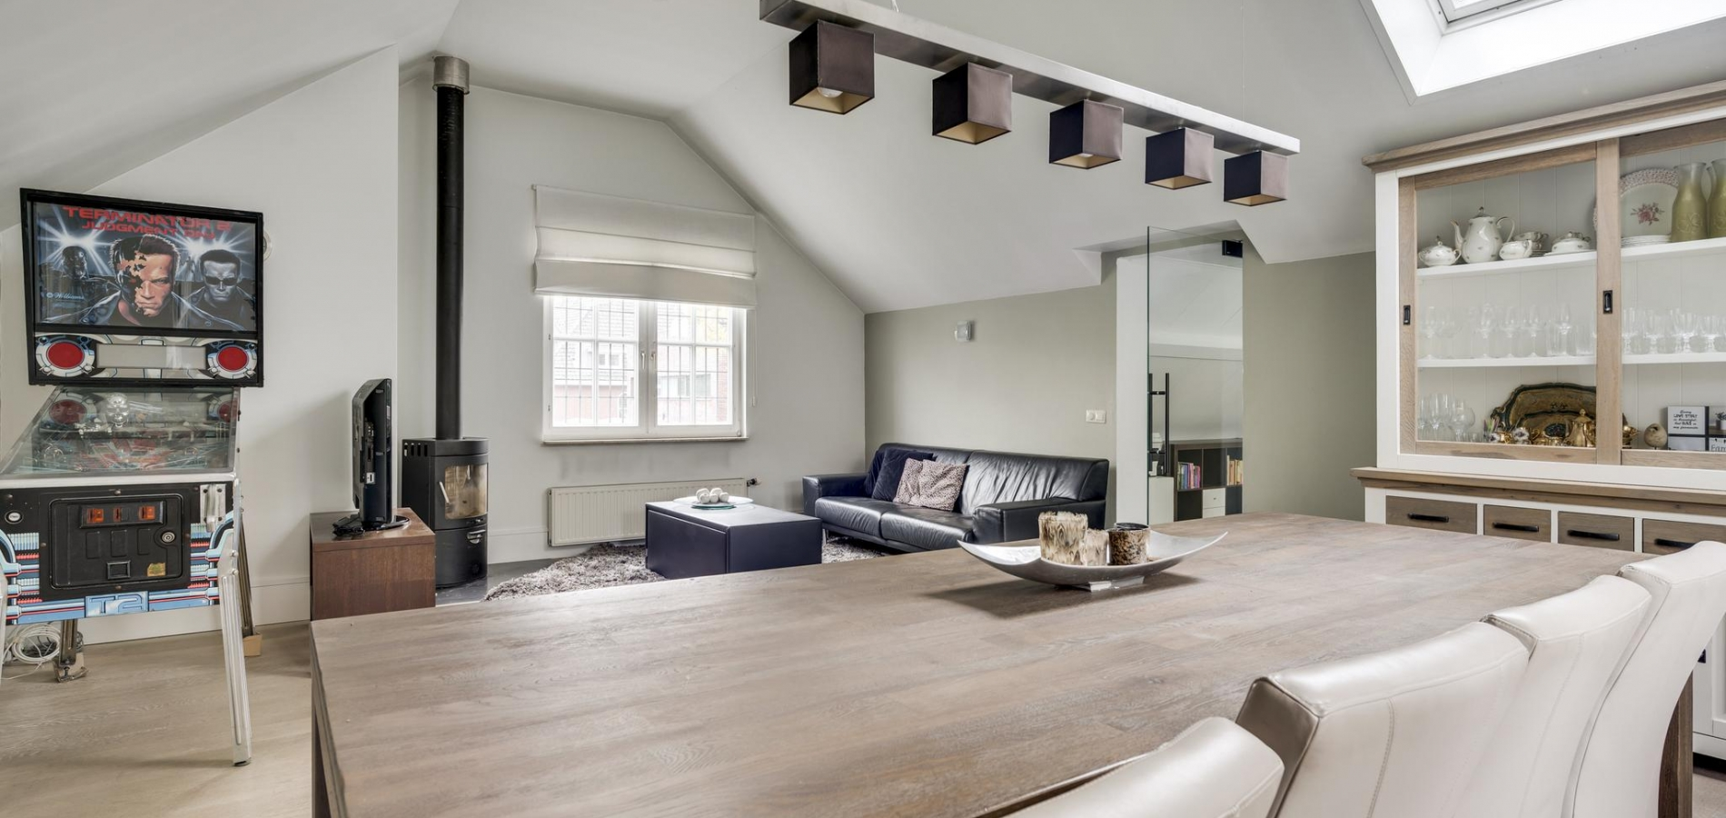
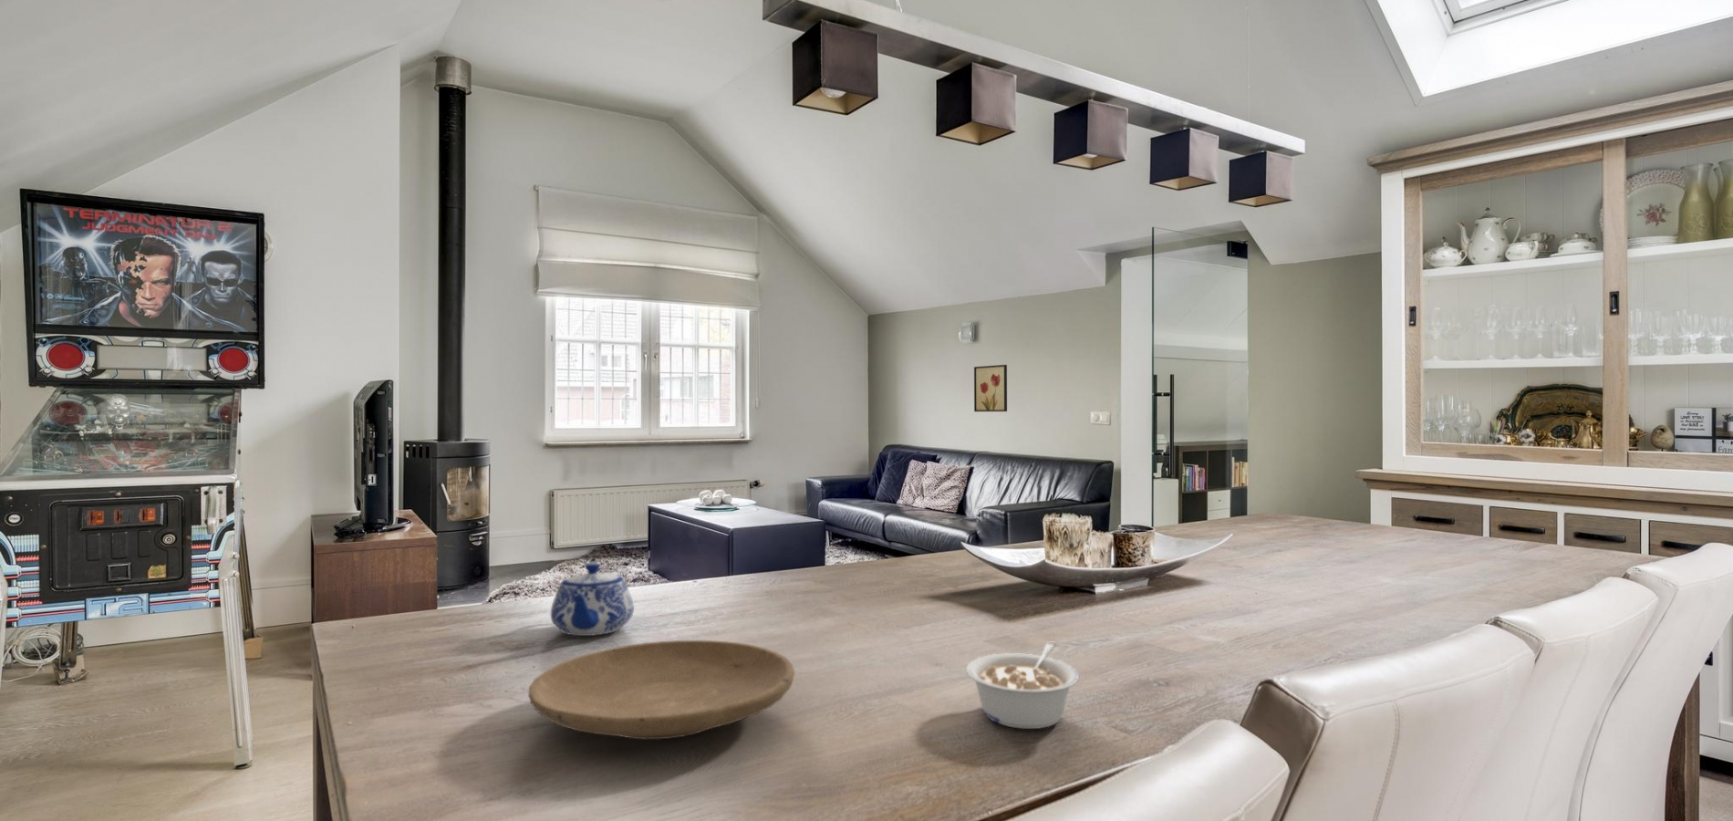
+ wall art [974,364,1008,412]
+ legume [966,641,1080,729]
+ plate [527,640,796,740]
+ teapot [550,562,634,636]
